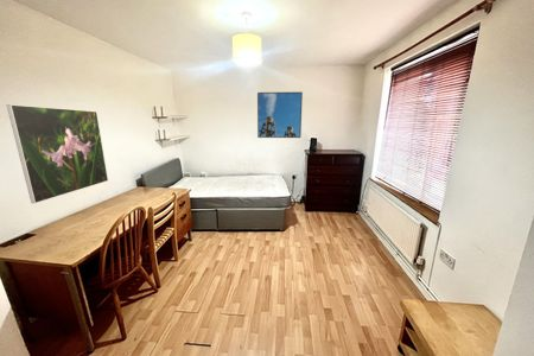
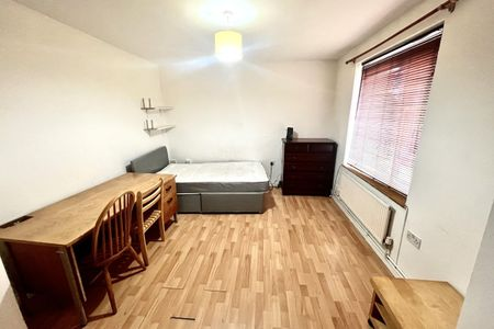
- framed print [5,103,109,204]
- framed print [256,91,304,139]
